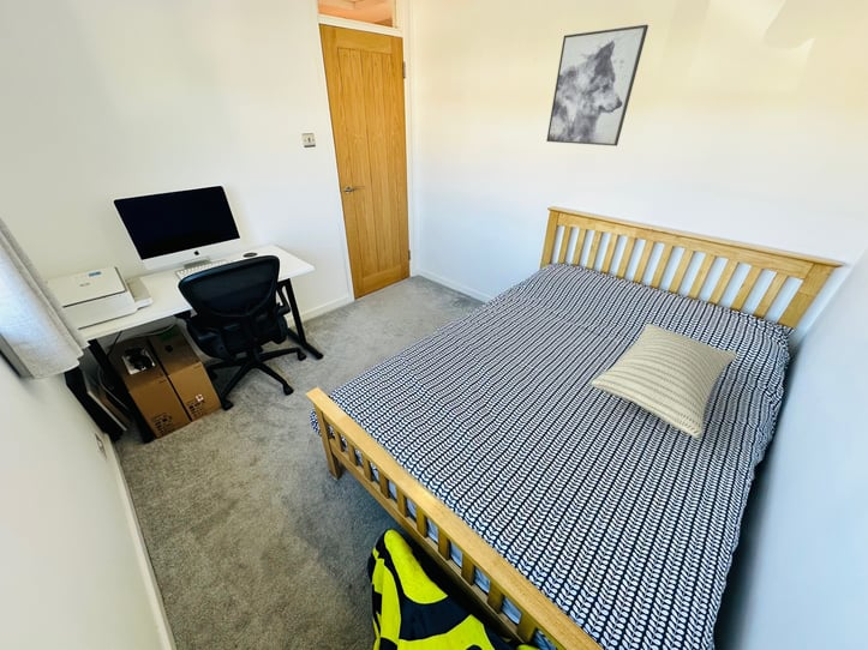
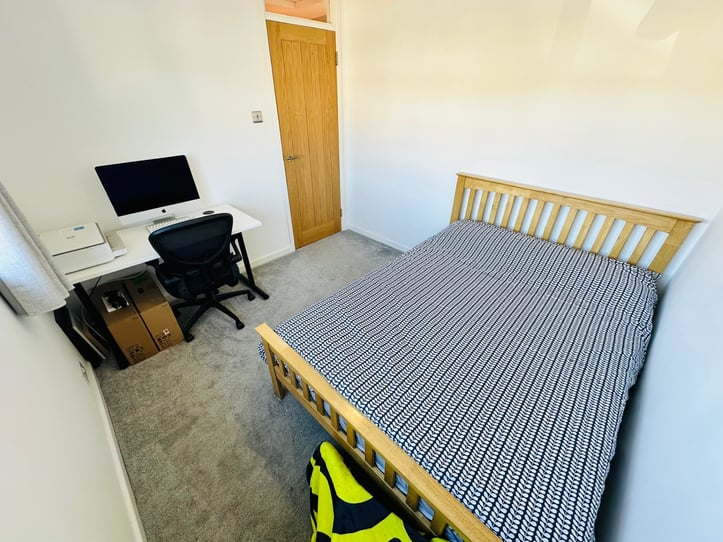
- pillow [589,323,738,440]
- wall art [545,24,649,148]
